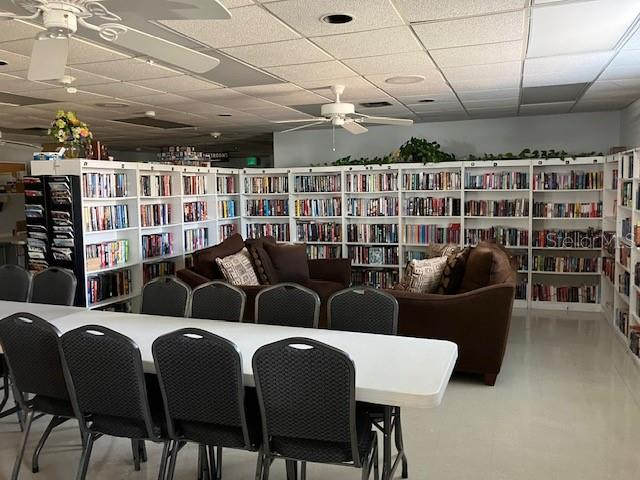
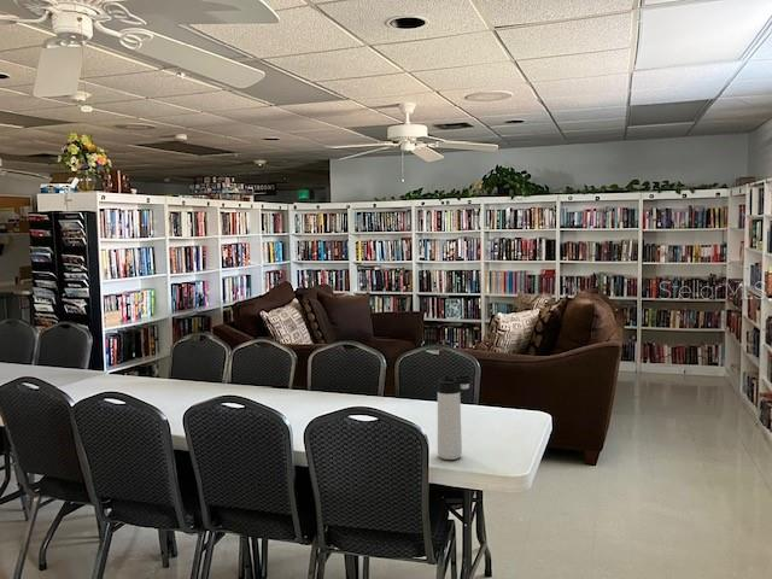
+ thermos bottle [437,374,473,461]
